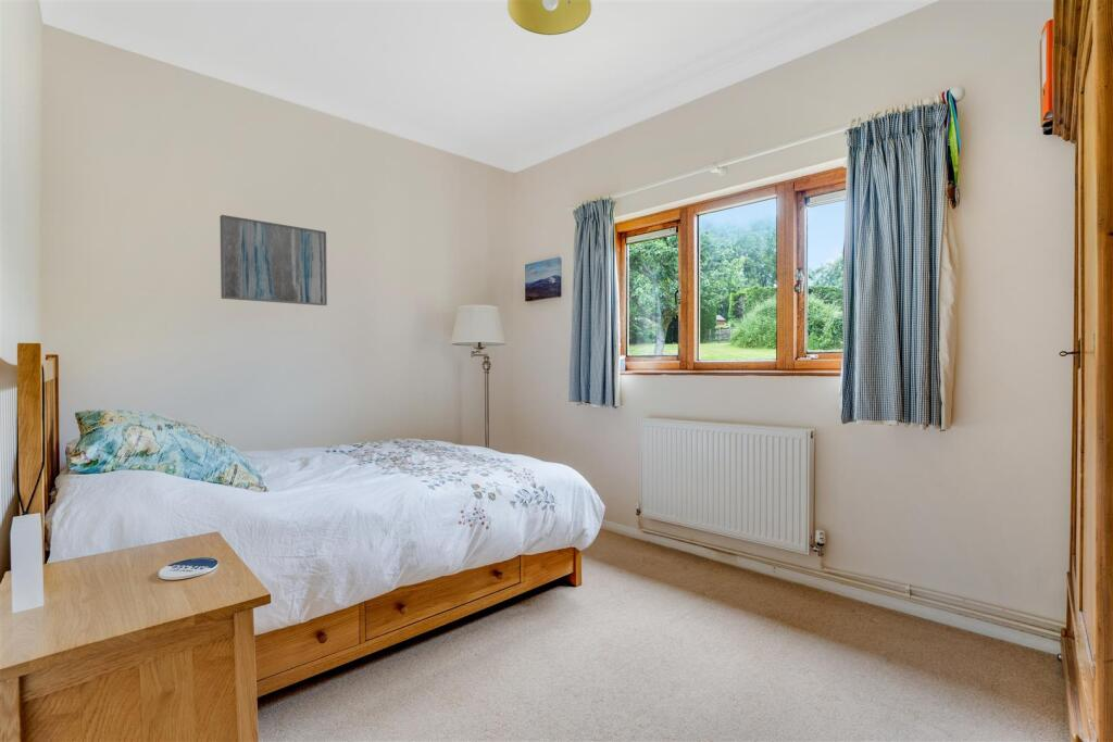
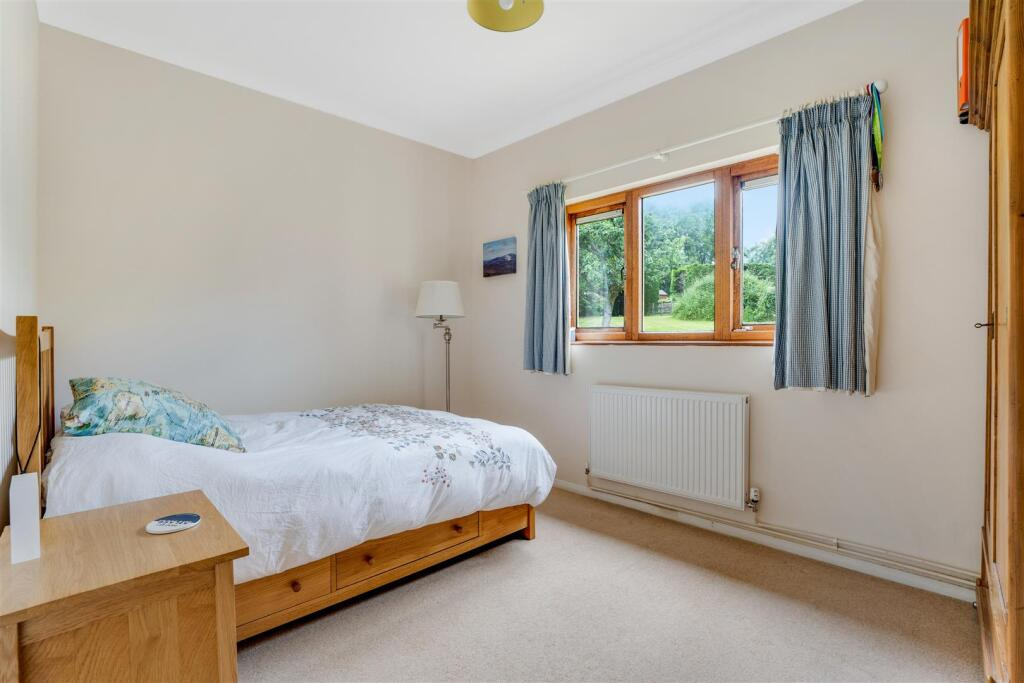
- wall art [218,214,328,306]
